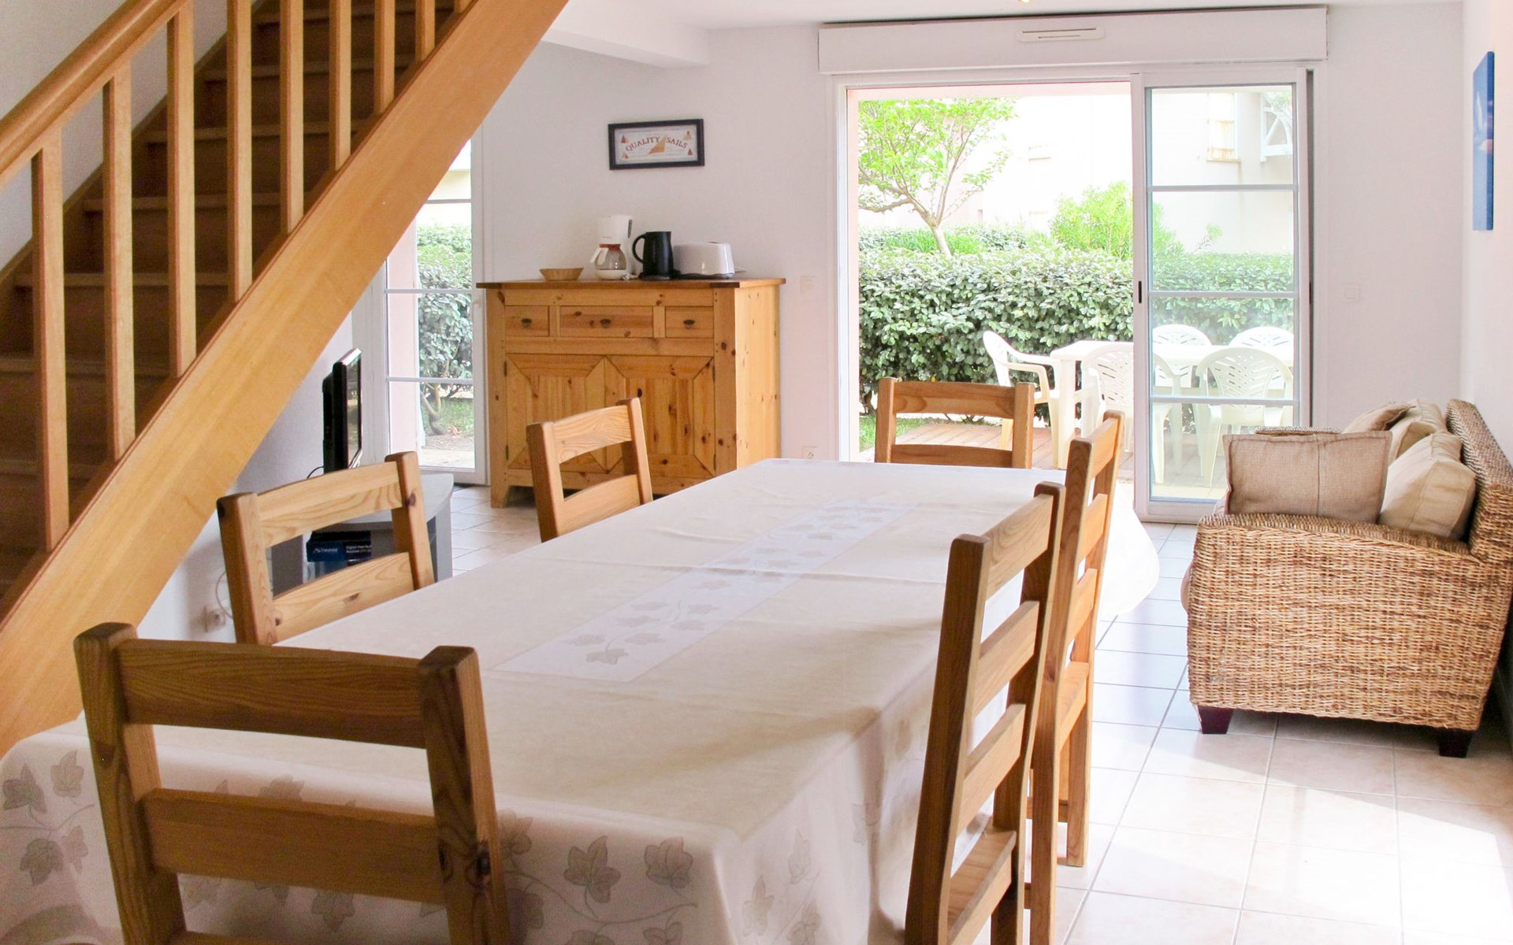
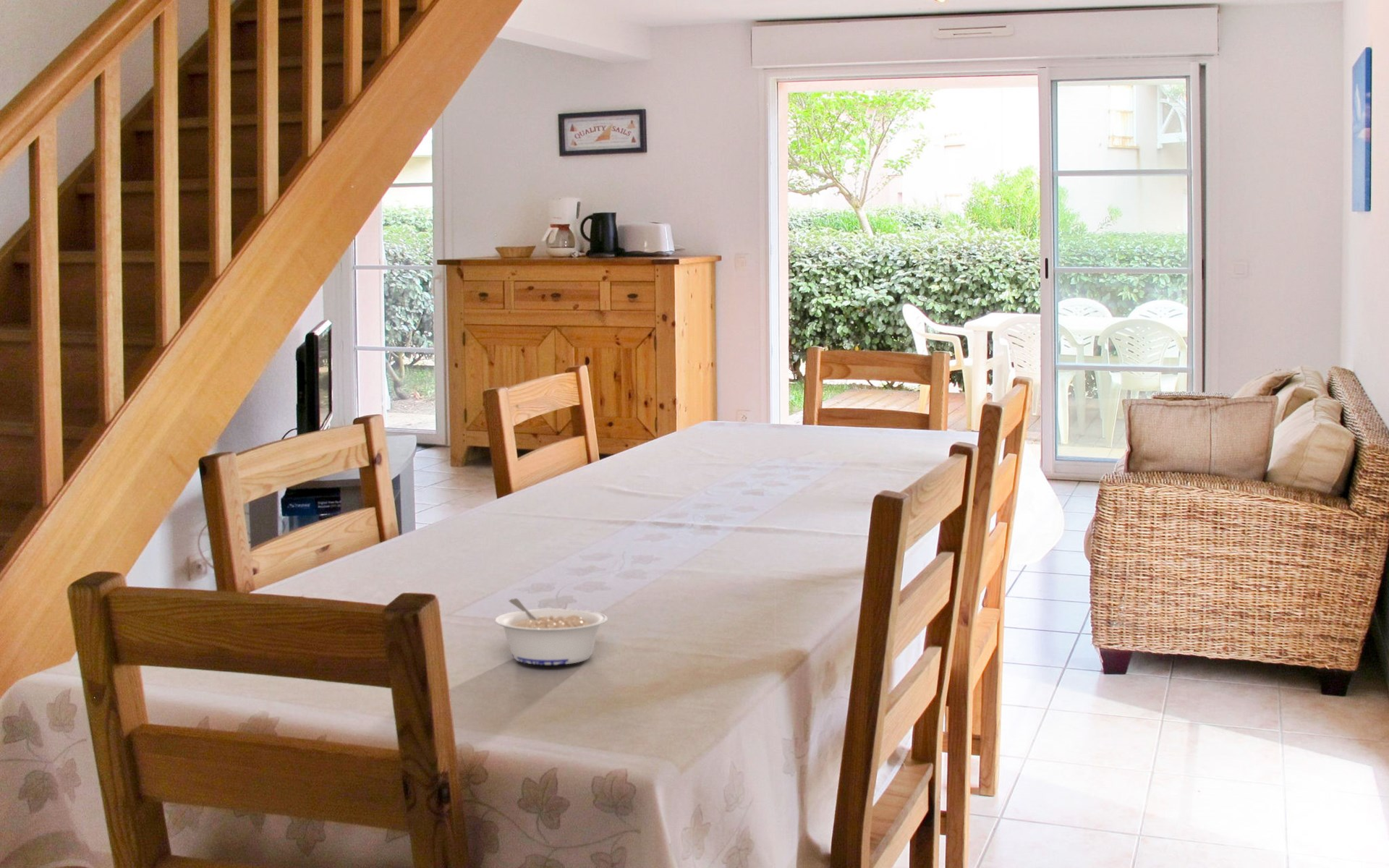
+ legume [494,597,608,665]
